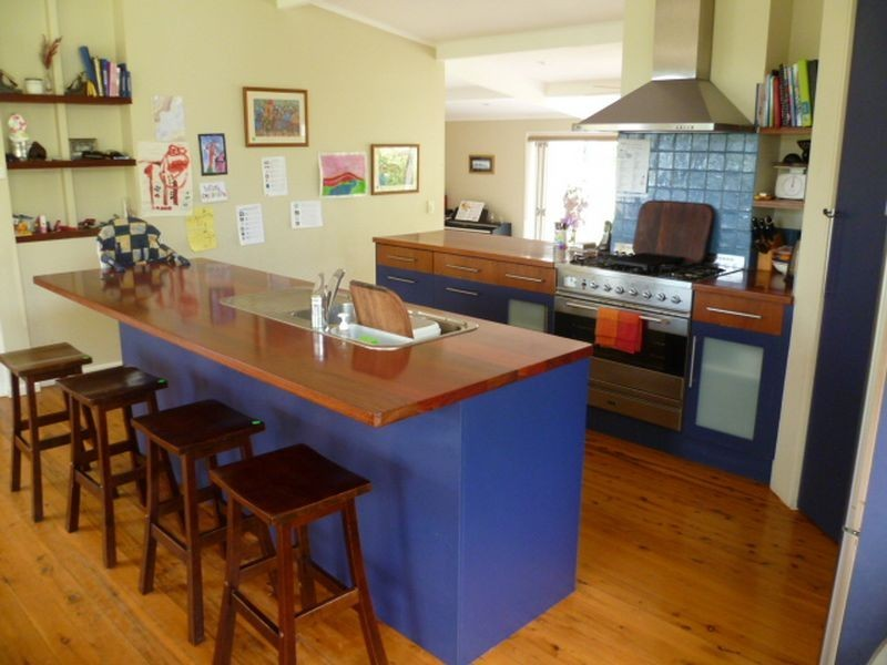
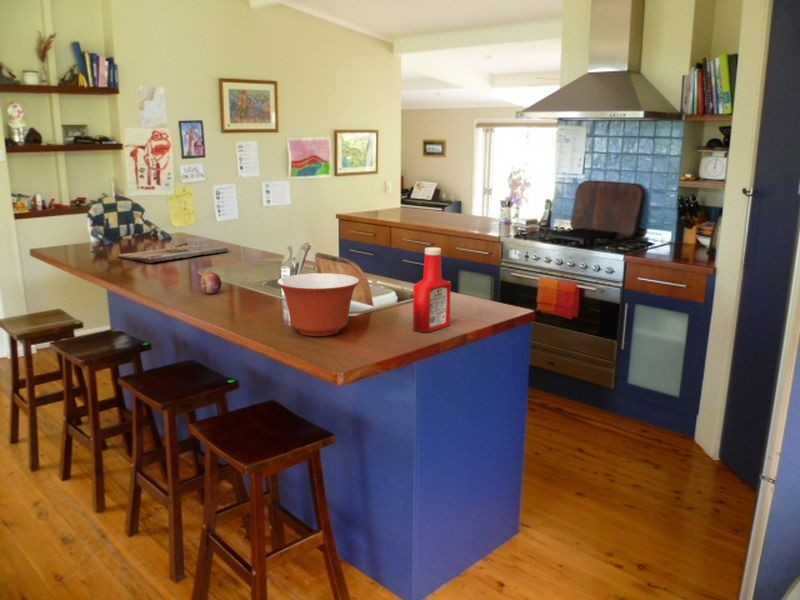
+ fruit [199,271,222,294]
+ cutting board [117,241,229,264]
+ soap bottle [412,246,452,333]
+ mixing bowl [276,272,361,337]
